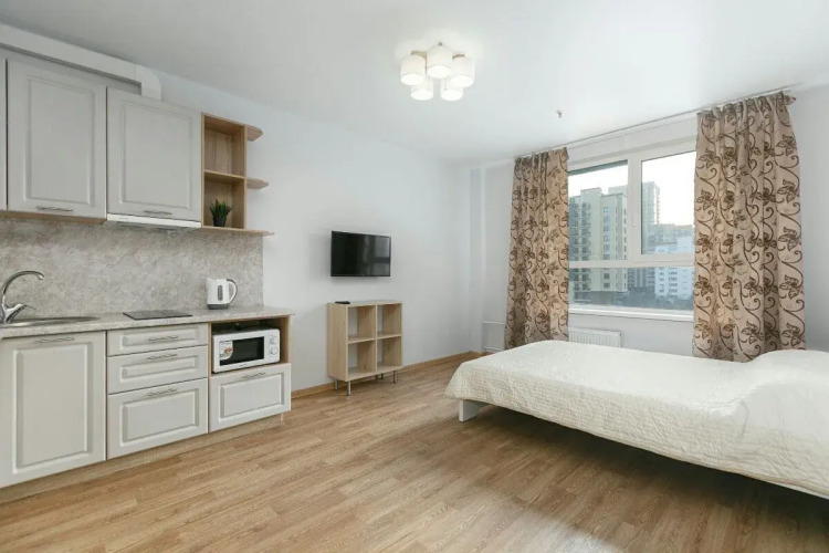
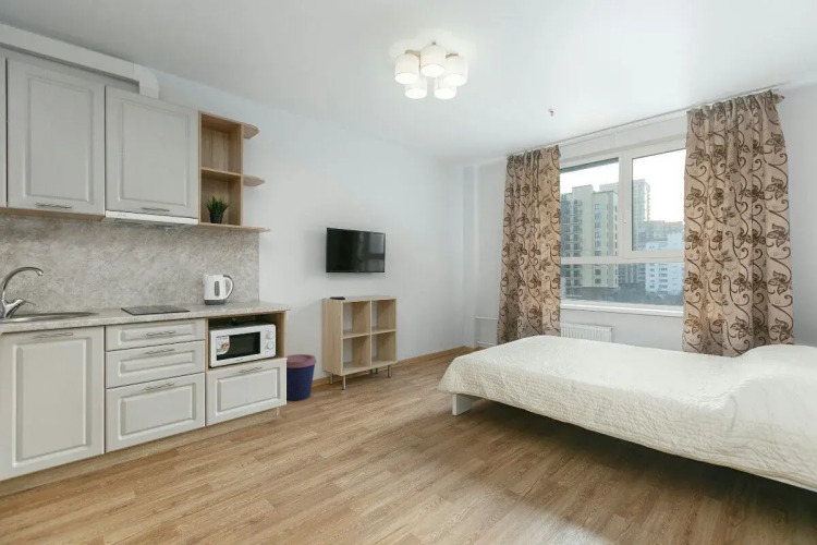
+ coffee cup [285,353,317,401]
